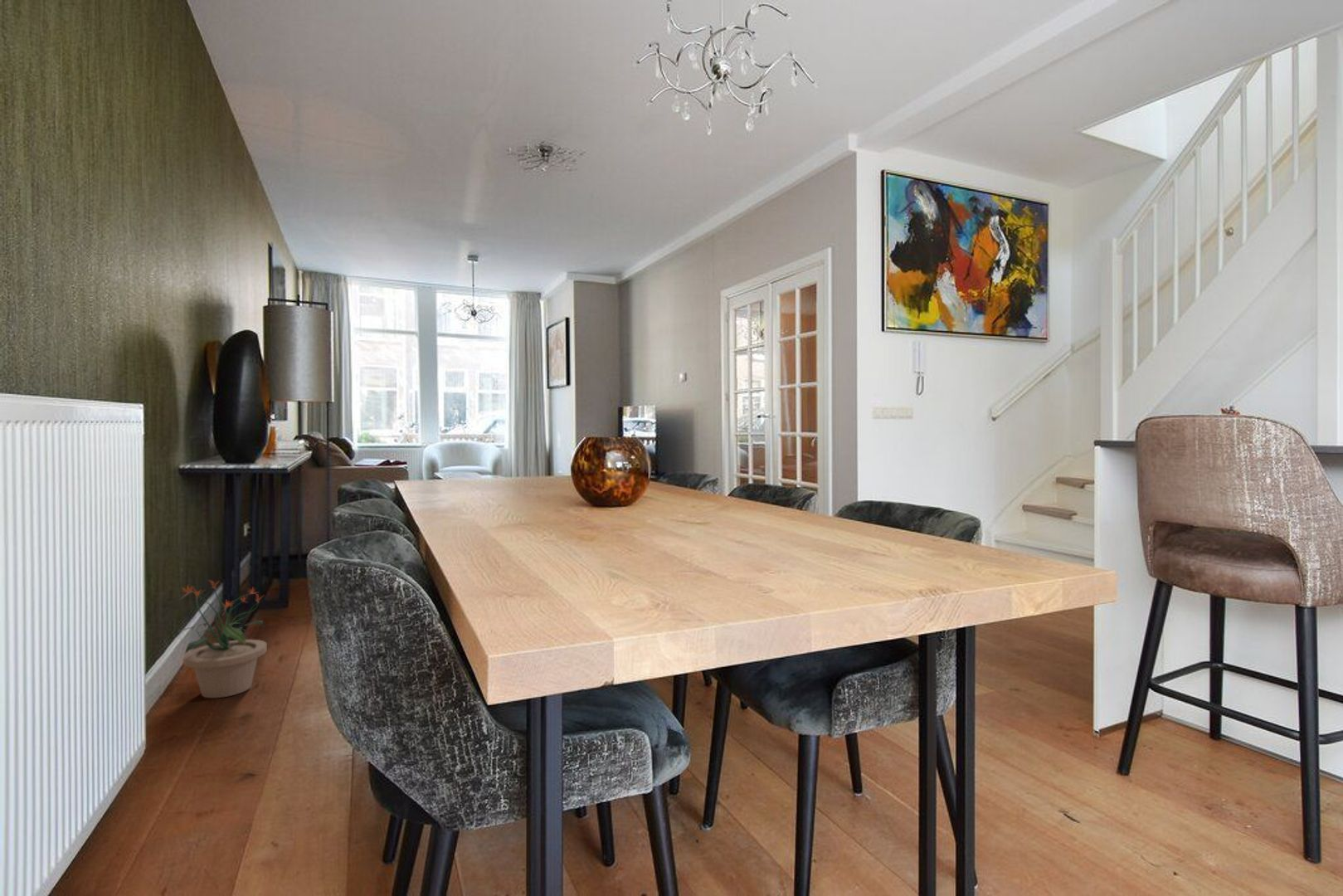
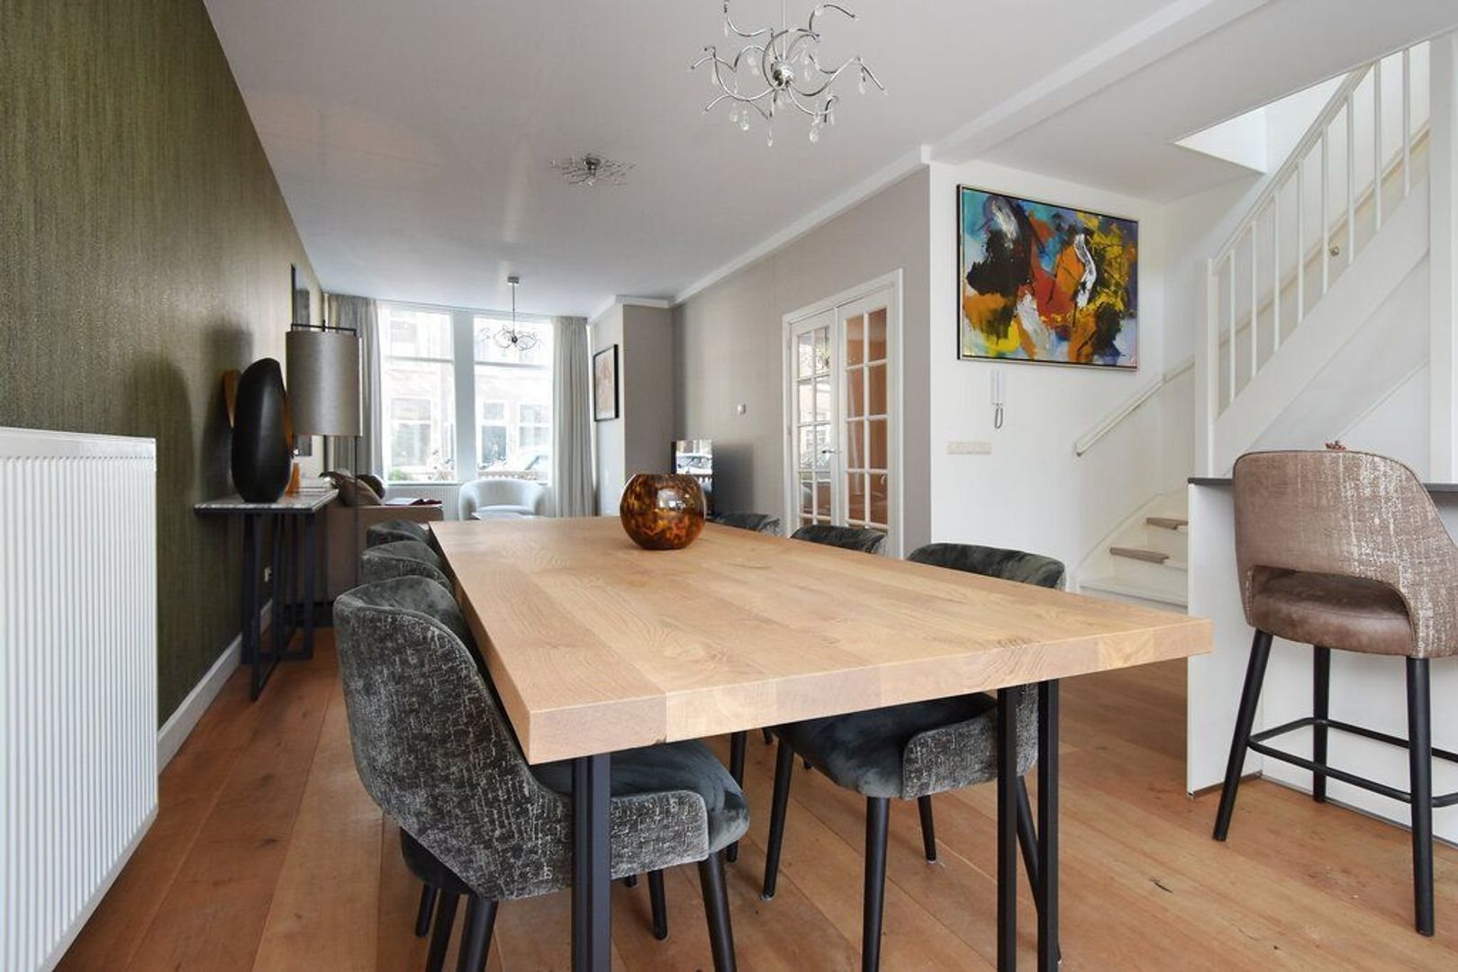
- potted plant [172,579,268,699]
